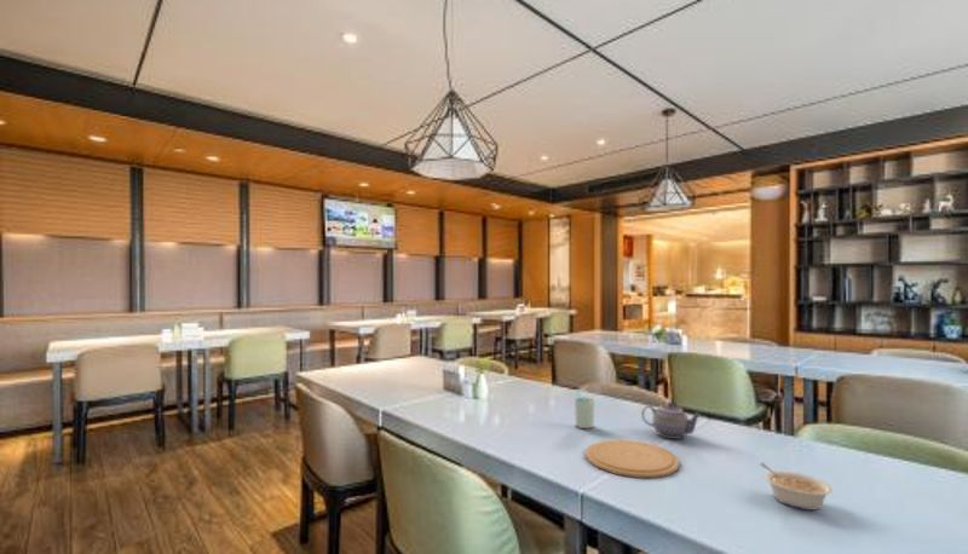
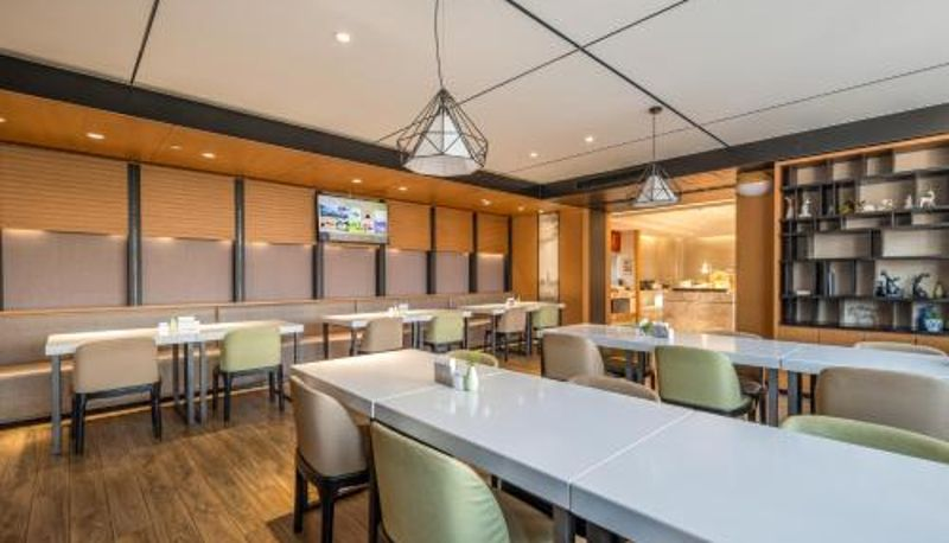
- teapot [640,400,703,440]
- plate [584,439,680,479]
- cup [574,392,595,431]
- legume [759,462,834,512]
